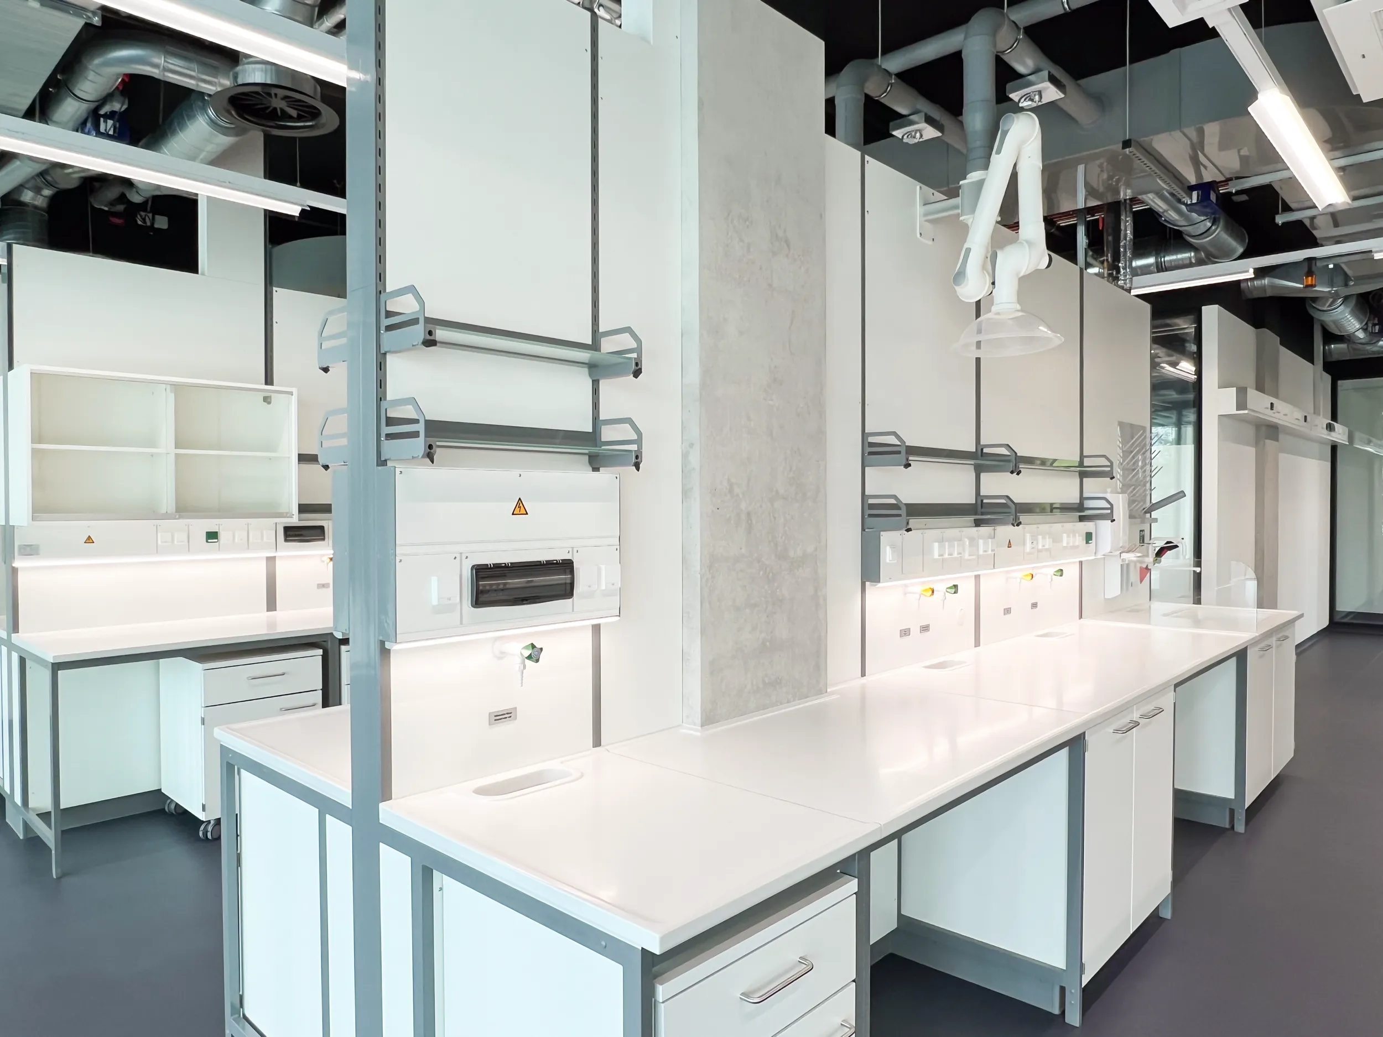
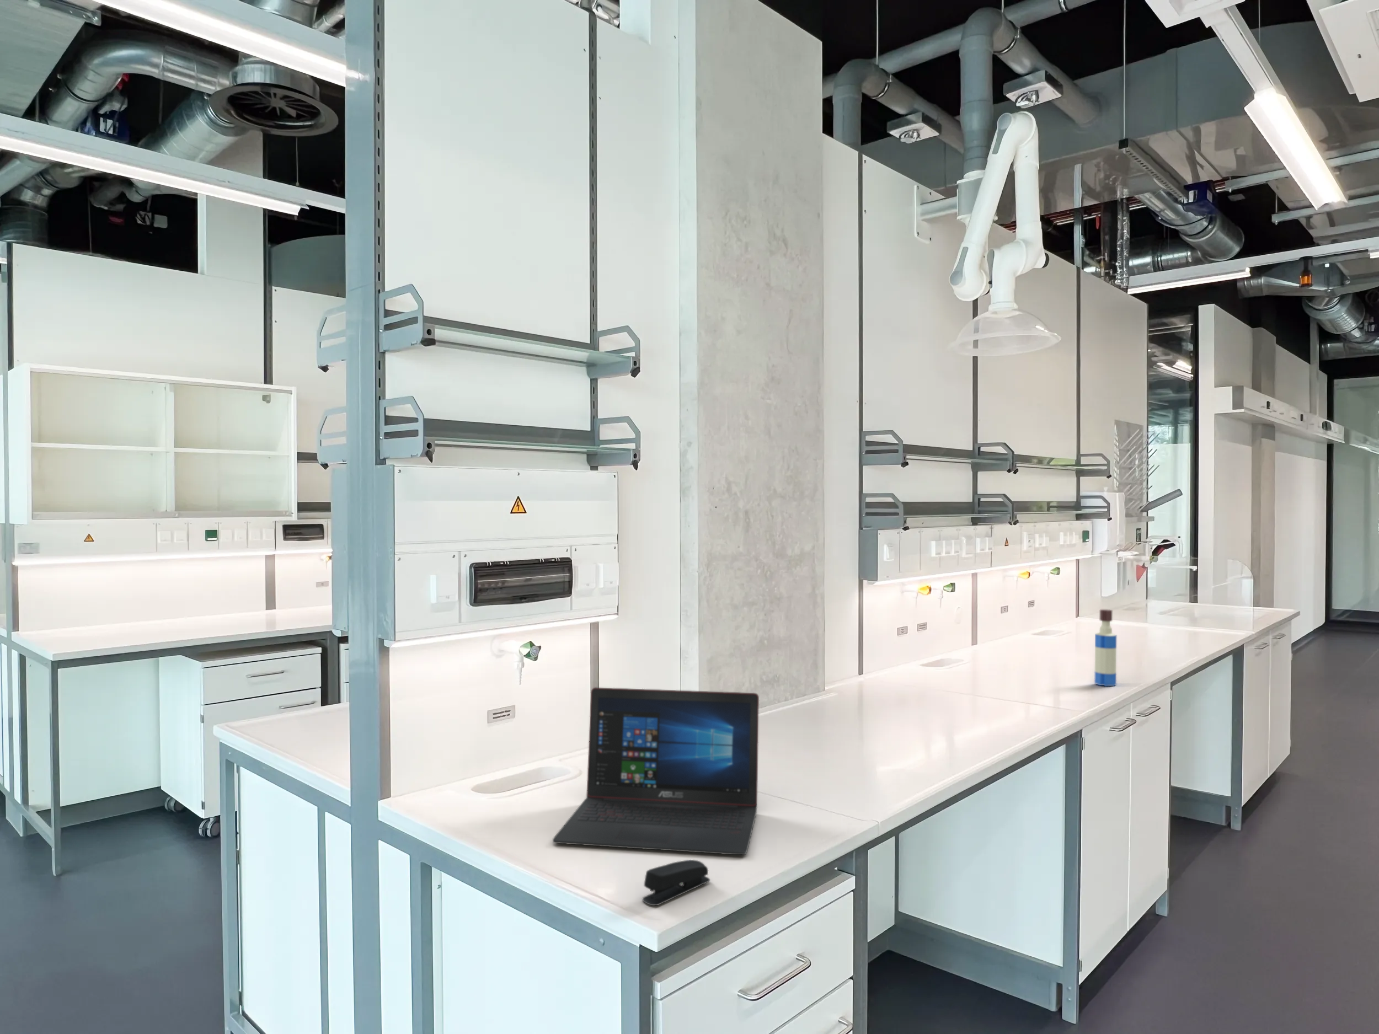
+ tequila bottle [1093,609,1117,686]
+ stapler [642,859,710,906]
+ laptop [553,686,760,855]
